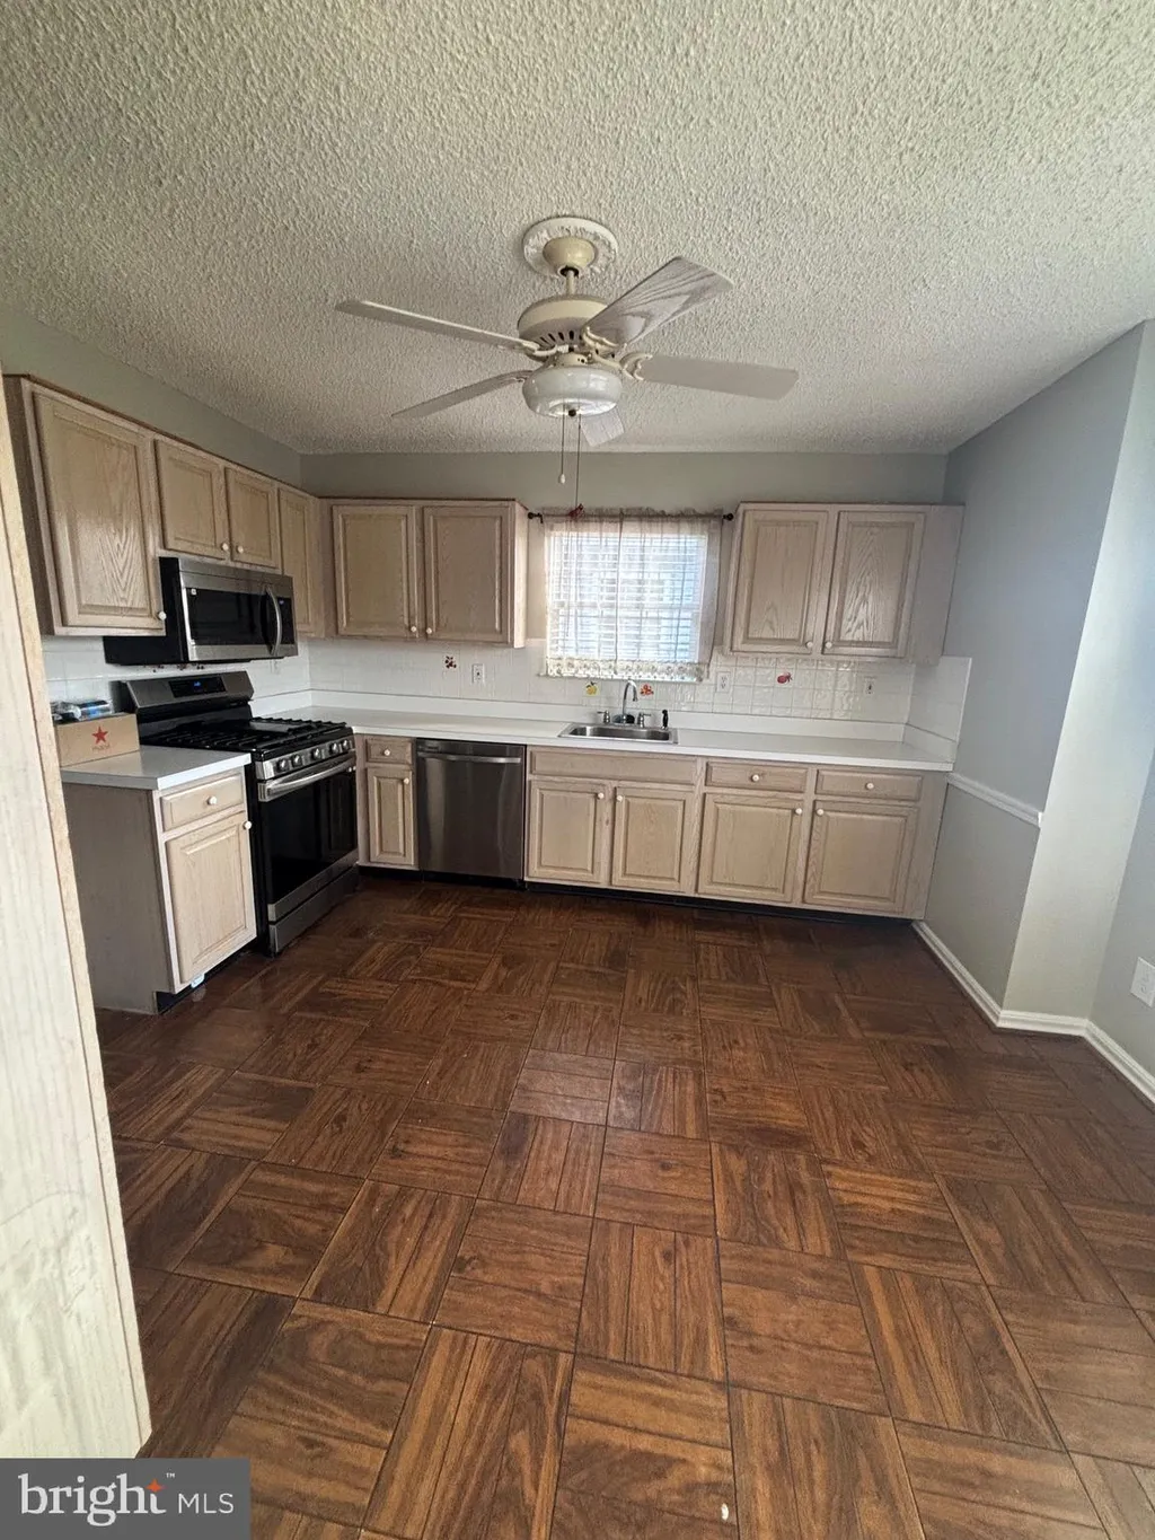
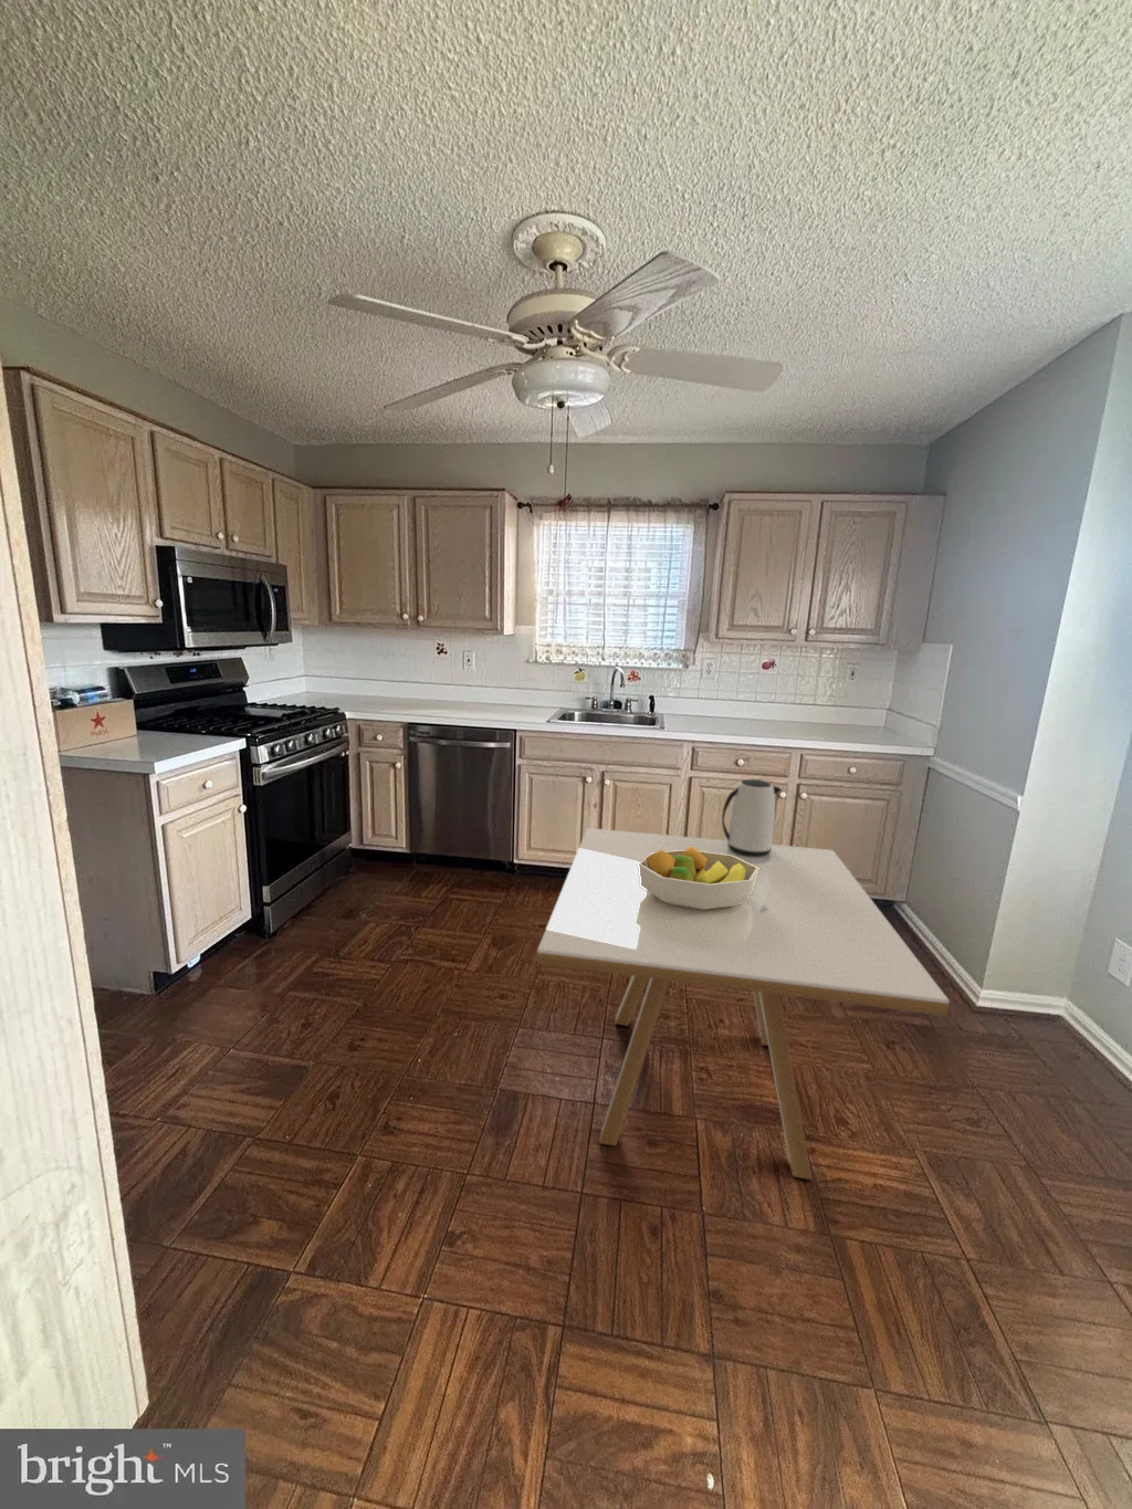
+ fruit bowl [637,845,760,910]
+ dining table [536,826,951,1181]
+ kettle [721,778,784,856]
